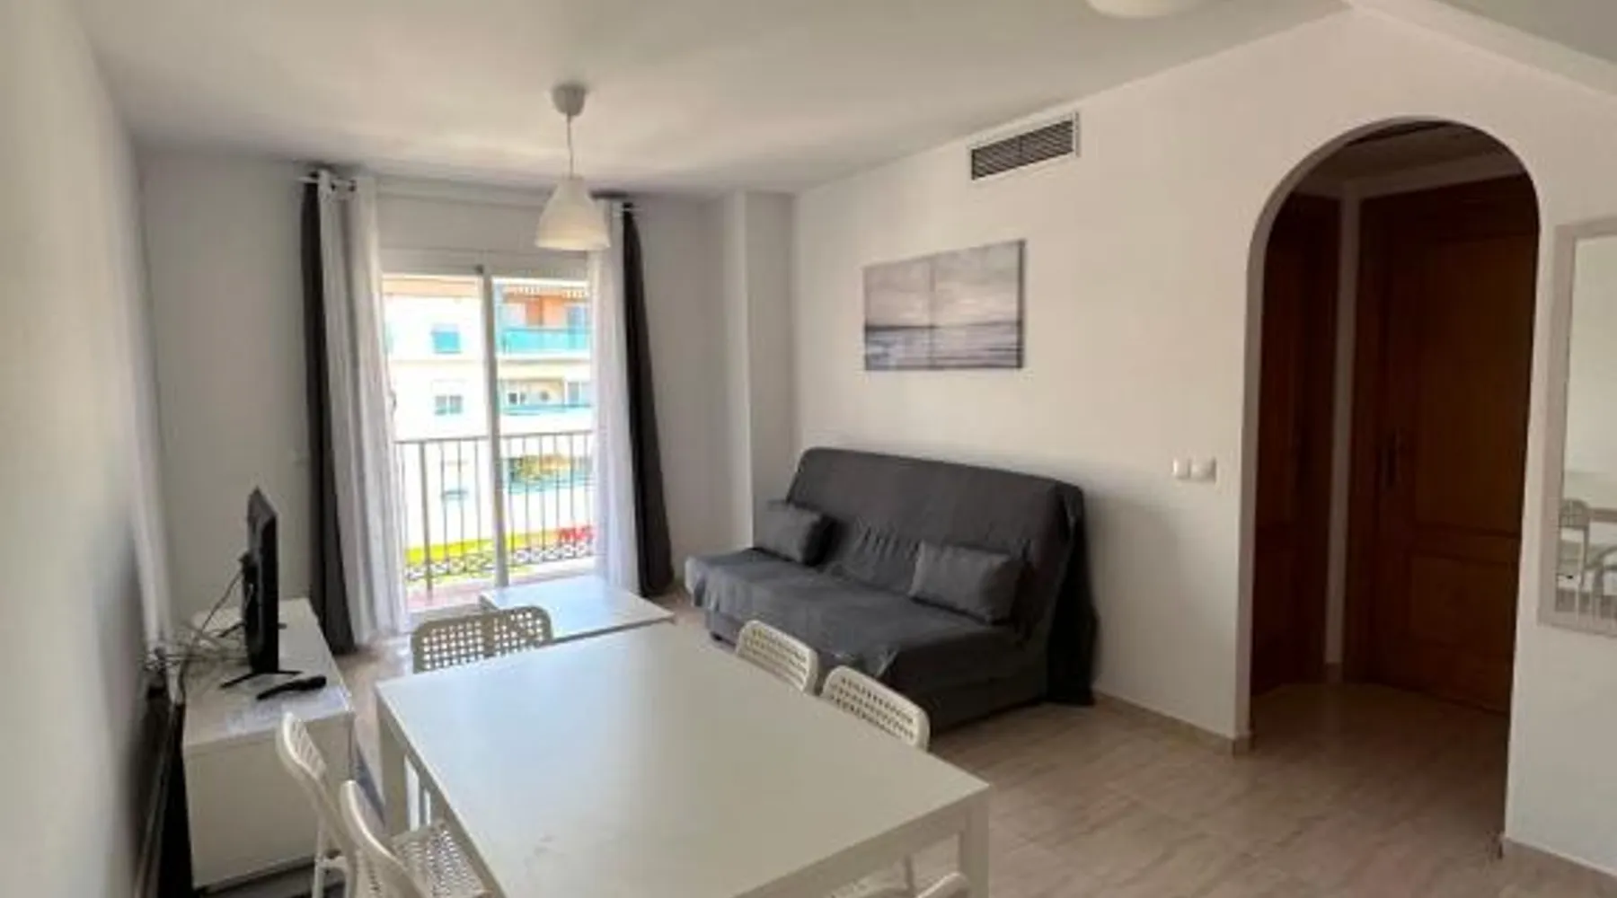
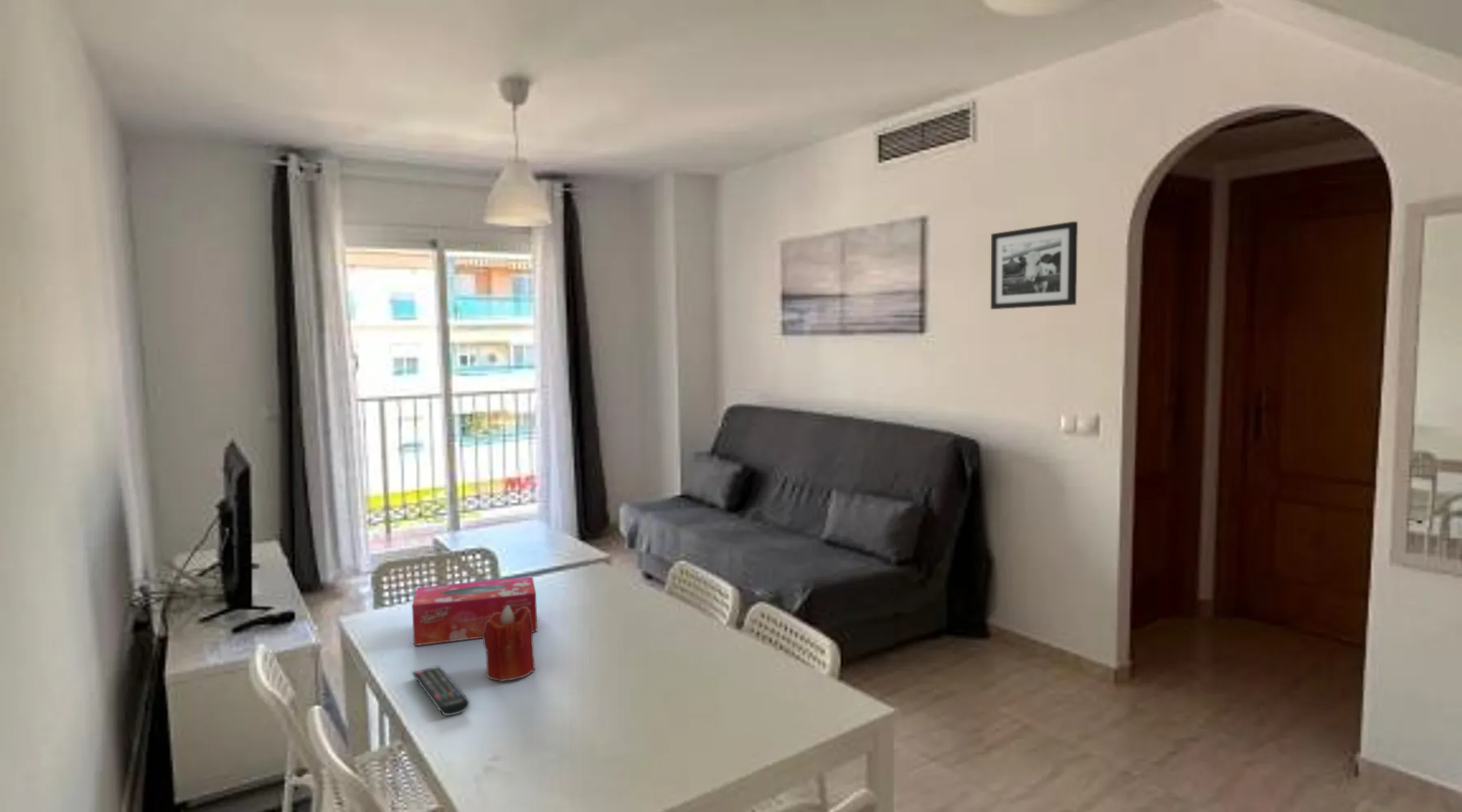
+ picture frame [990,221,1079,310]
+ candle [482,606,536,683]
+ tissue box [411,576,539,646]
+ remote control [411,665,470,716]
